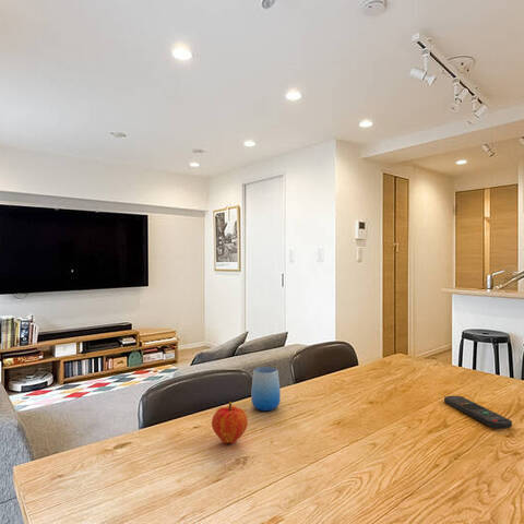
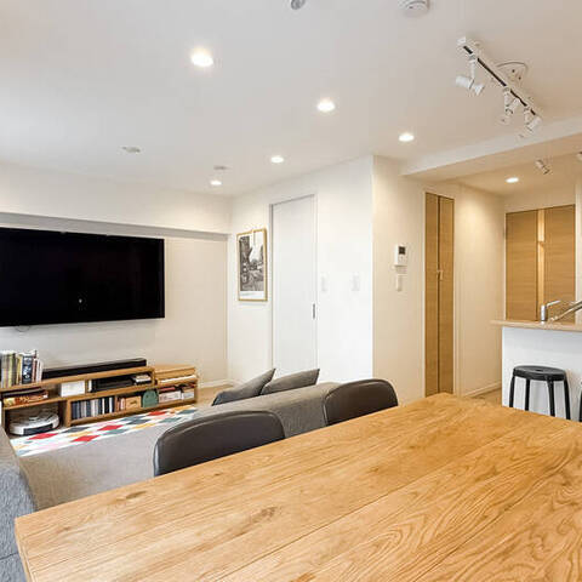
- cup [250,366,282,412]
- fruit [211,401,249,444]
- remote control [443,395,513,430]
